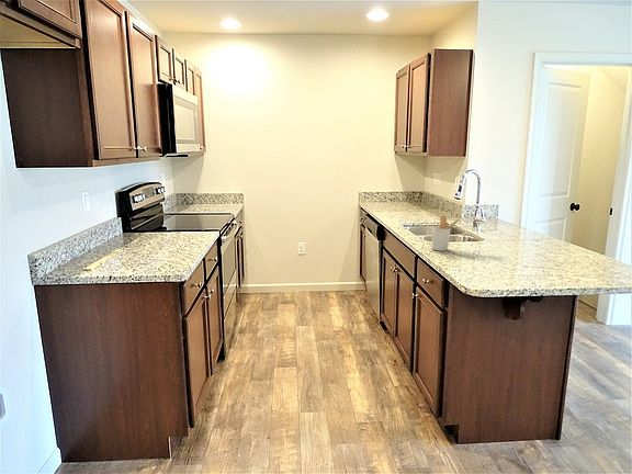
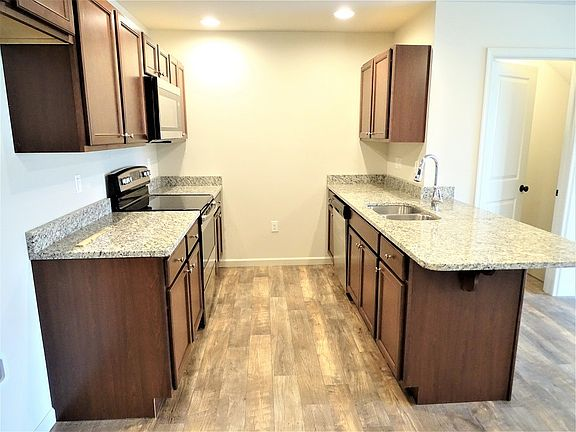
- utensil holder [431,215,461,252]
